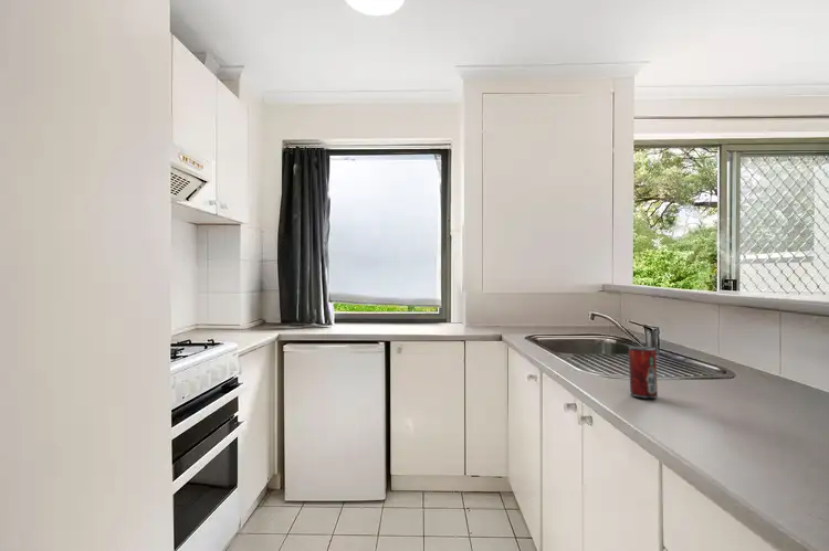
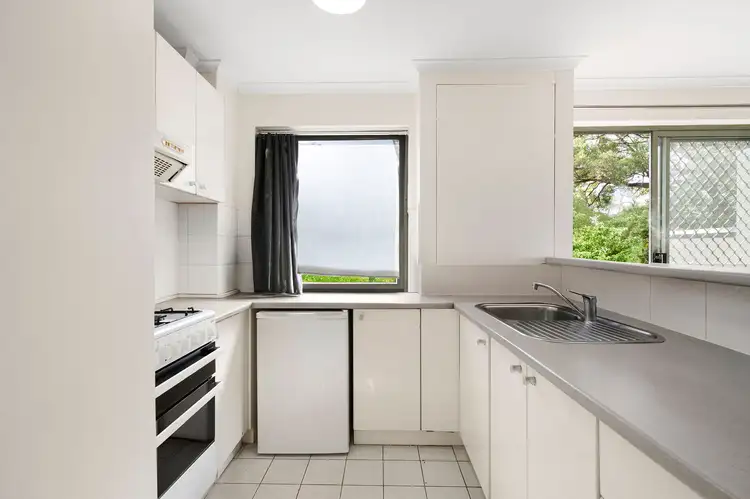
- beverage can [628,346,659,400]
